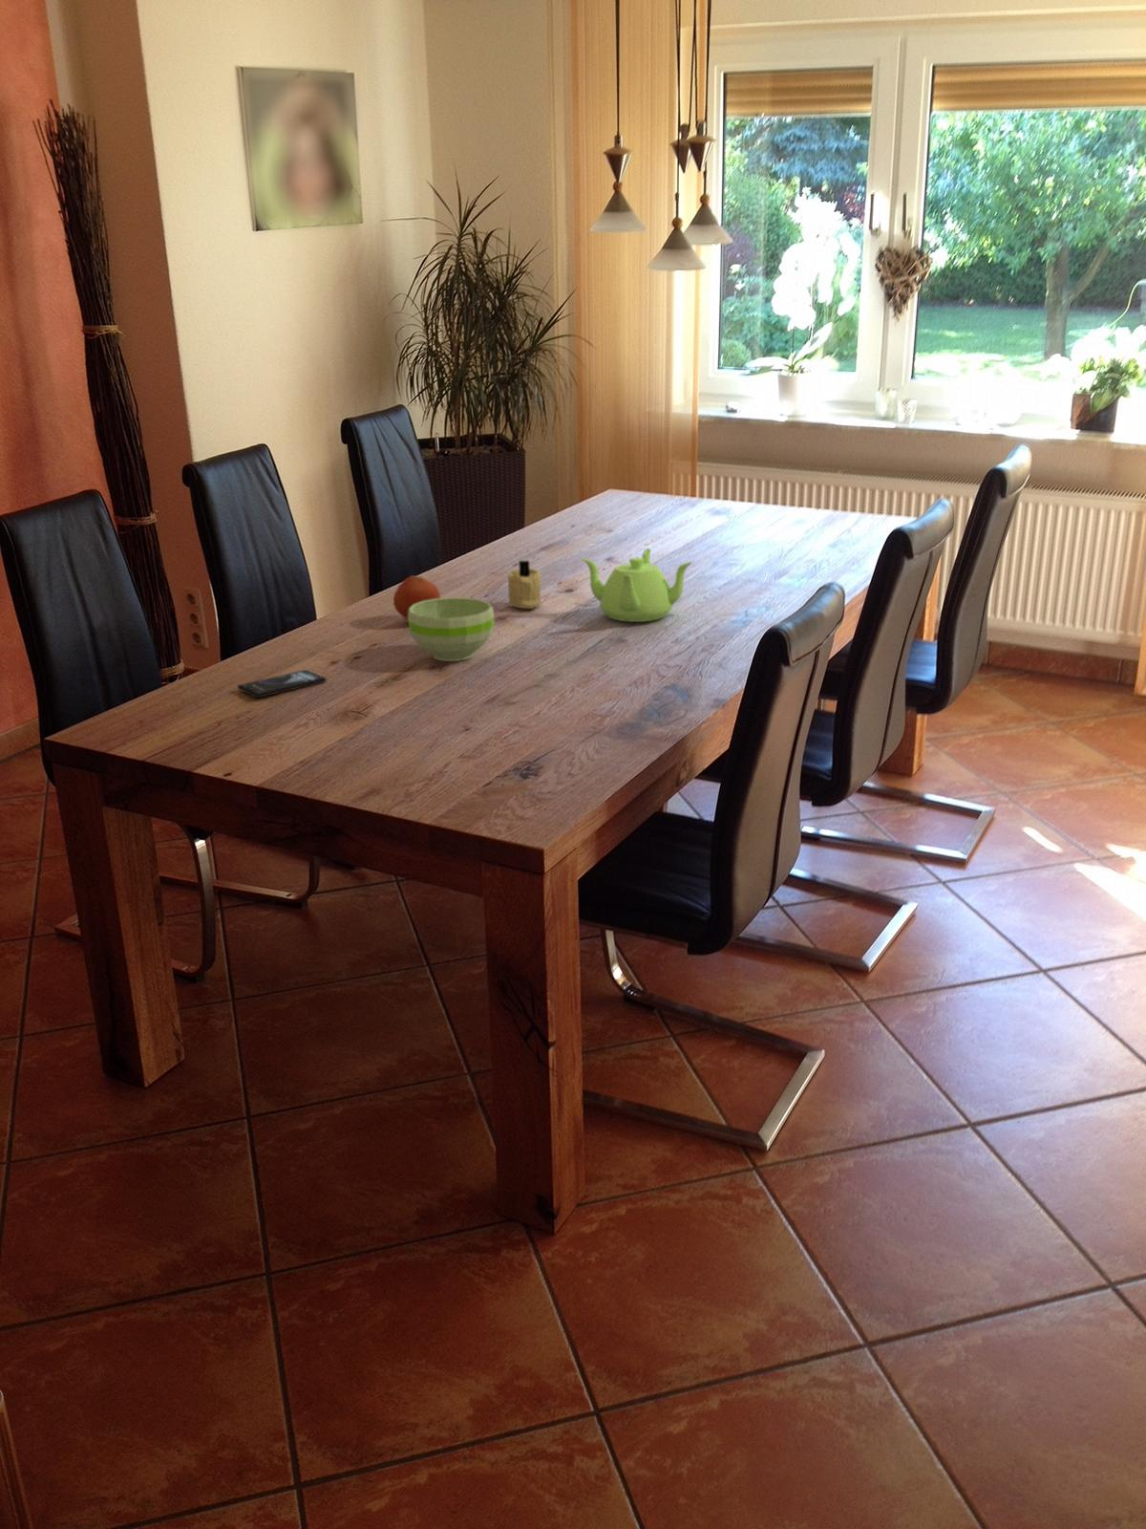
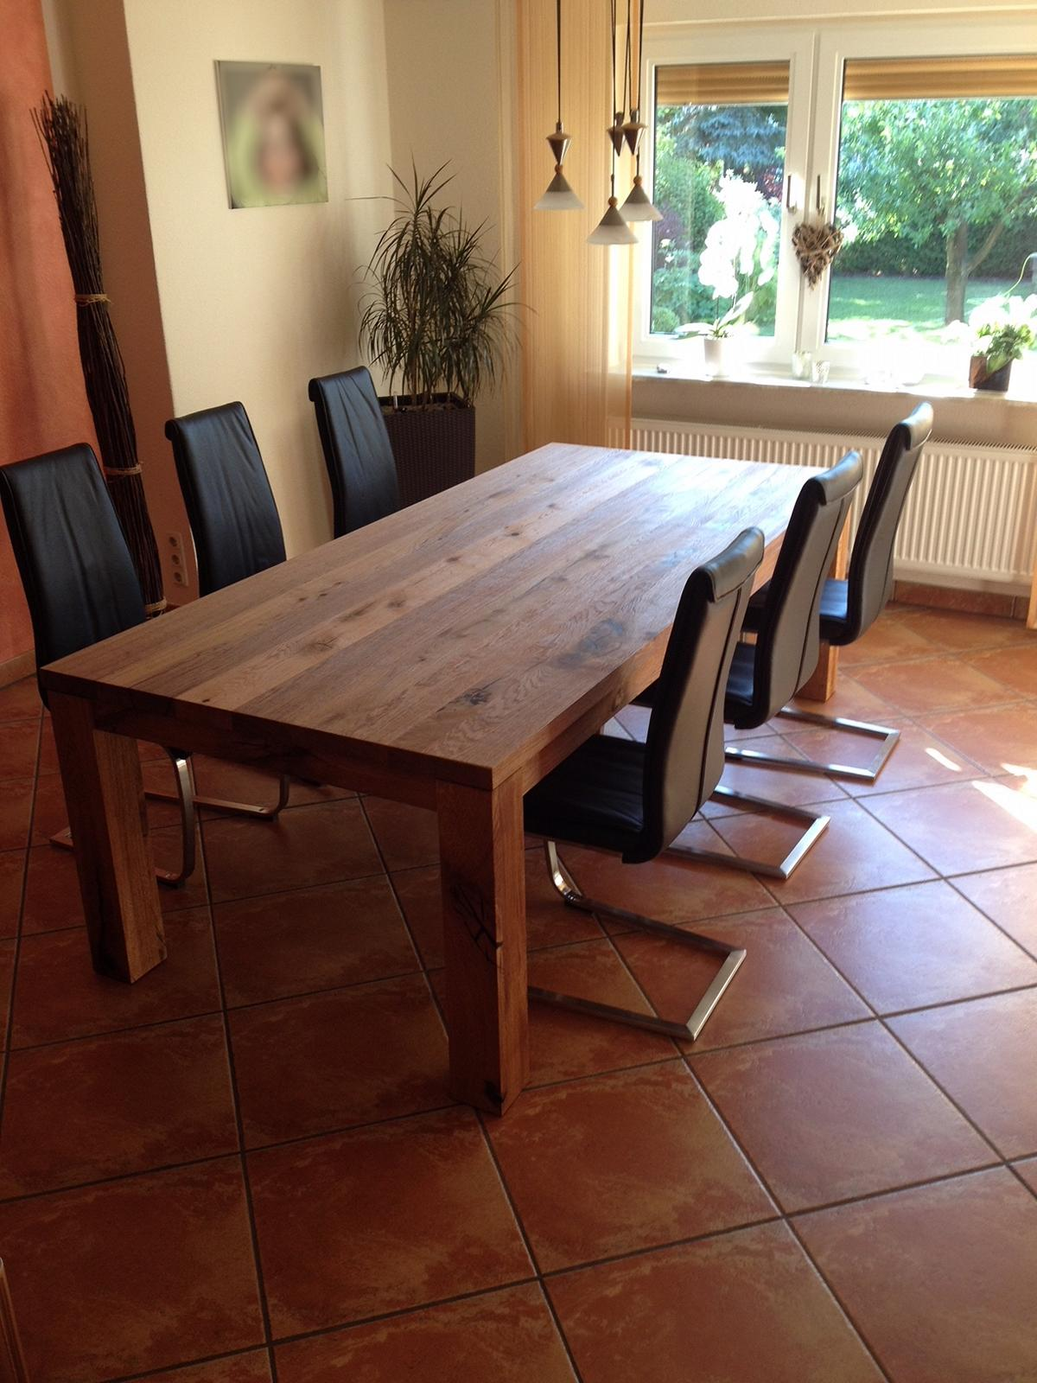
- teapot [580,548,693,624]
- candle [507,559,543,609]
- bowl [407,596,496,662]
- fruit [392,574,442,620]
- smartphone [237,669,326,698]
